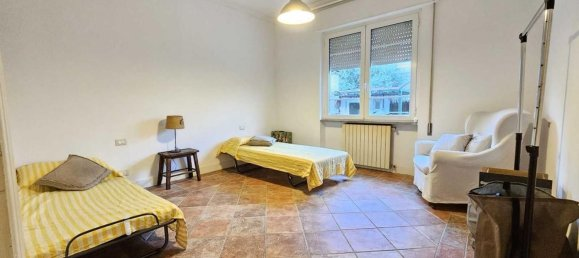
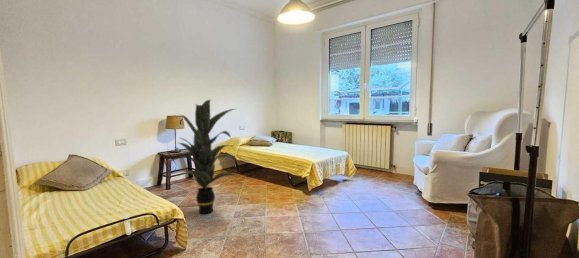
+ indoor plant [168,98,240,215]
